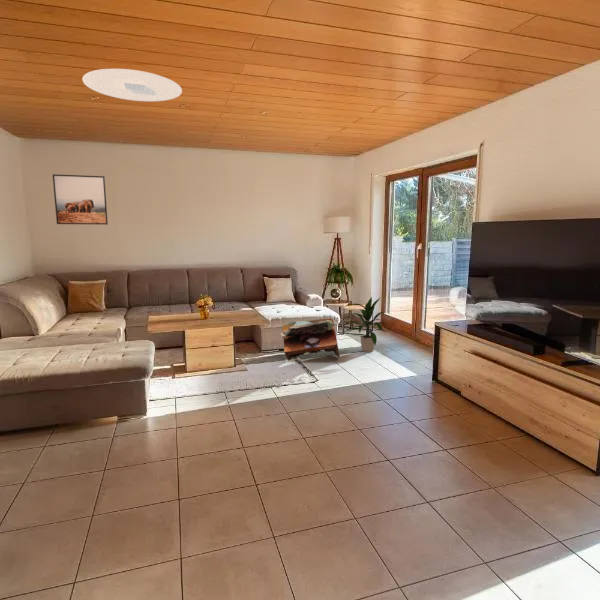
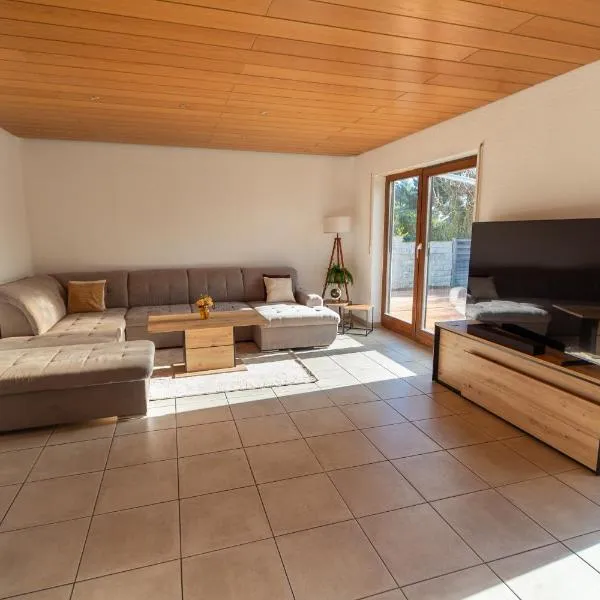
- ceiling light [81,68,183,102]
- shelf [280,317,341,362]
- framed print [52,173,109,226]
- indoor plant [345,296,387,353]
